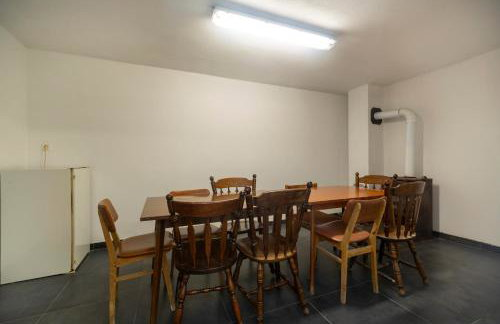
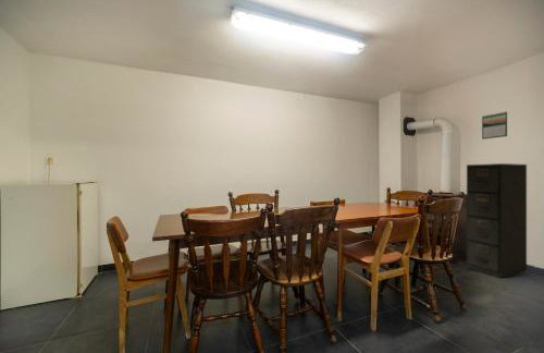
+ filing cabinet [466,162,528,280]
+ calendar [481,110,508,141]
